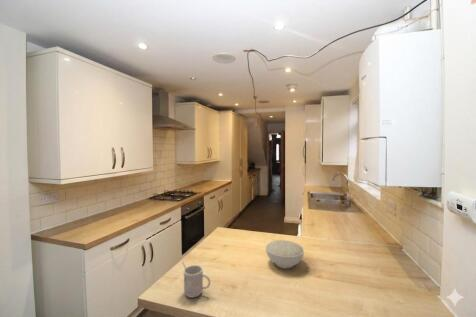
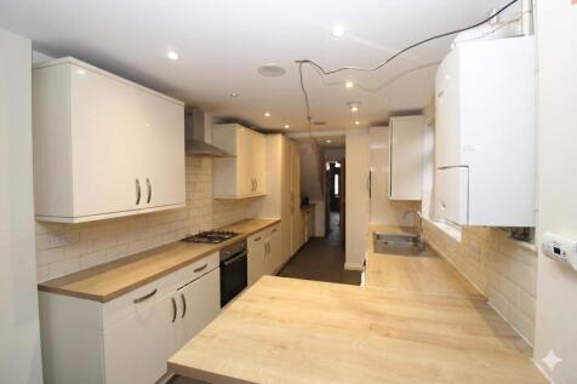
- mug [182,262,211,299]
- bowl [265,239,305,270]
